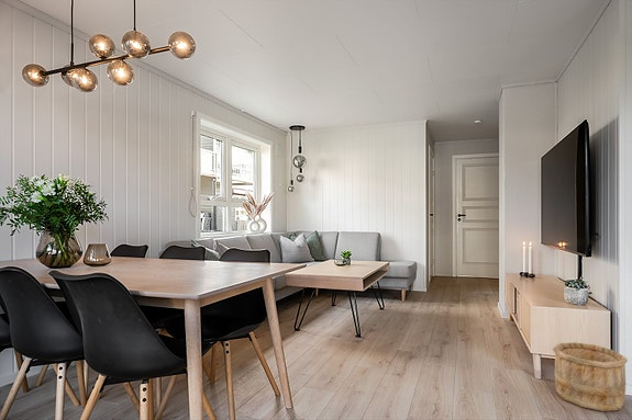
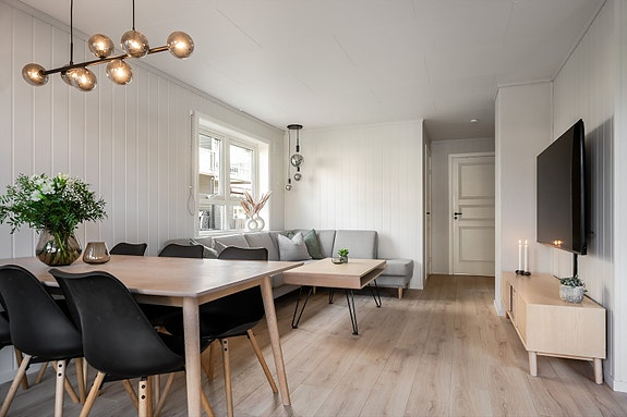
- wooden bucket [552,341,629,412]
